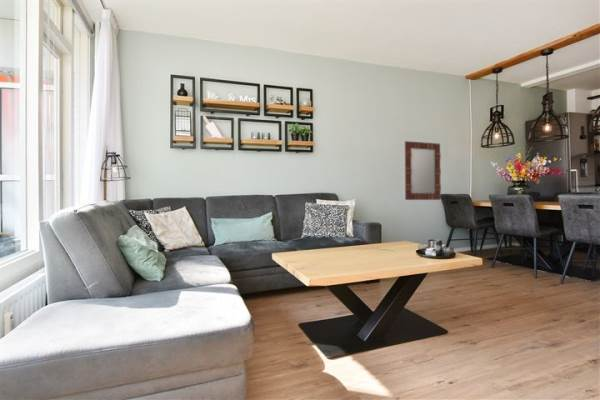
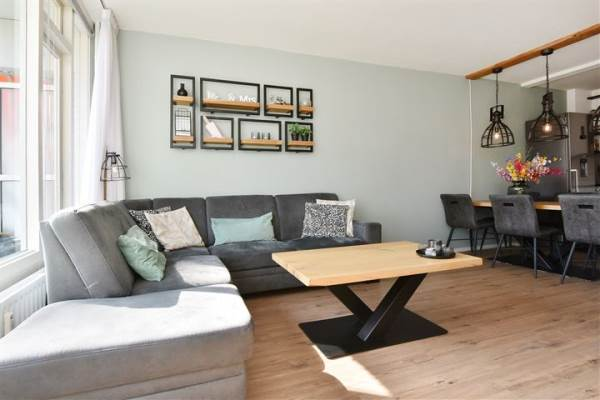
- home mirror [404,140,442,201]
